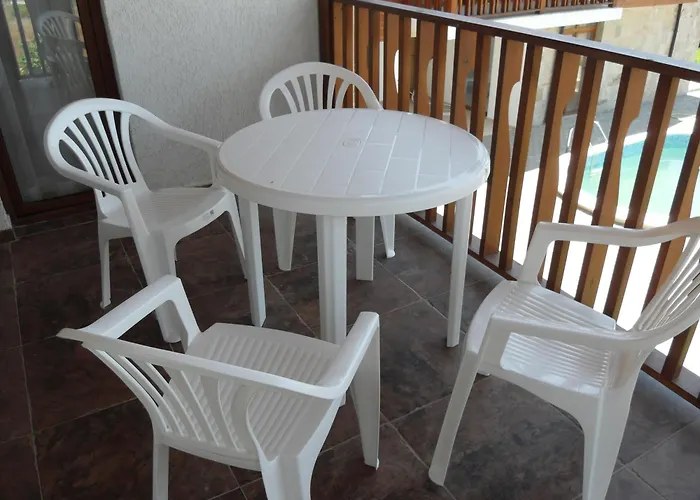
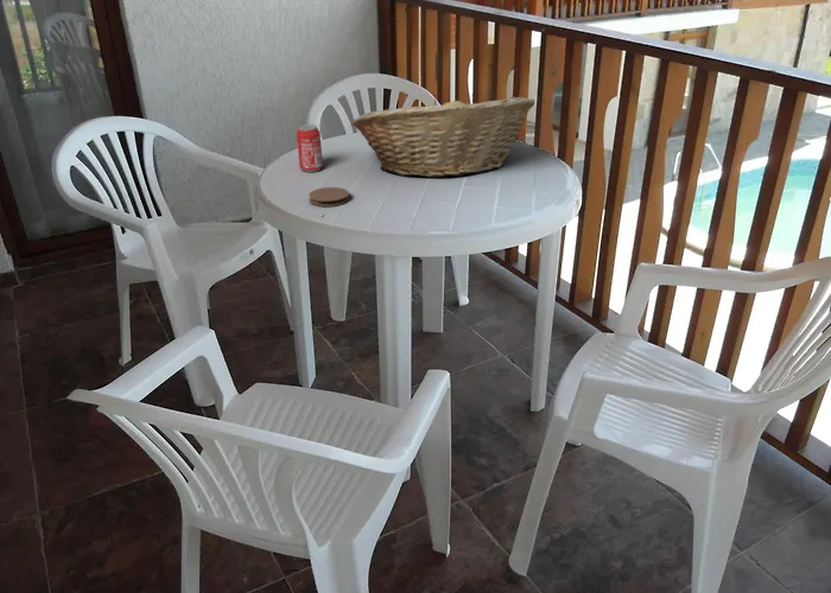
+ coaster [307,186,350,208]
+ fruit basket [350,93,537,179]
+ beverage can [296,123,324,173]
